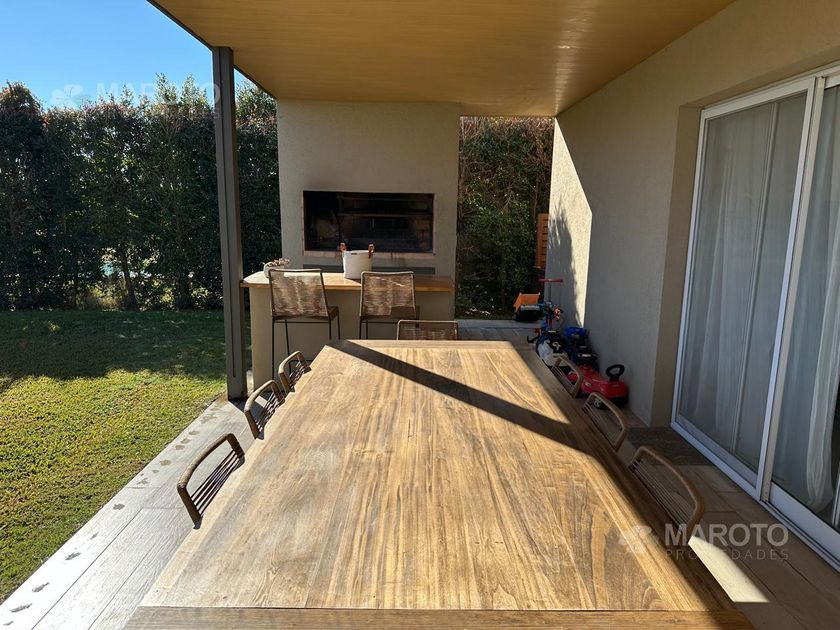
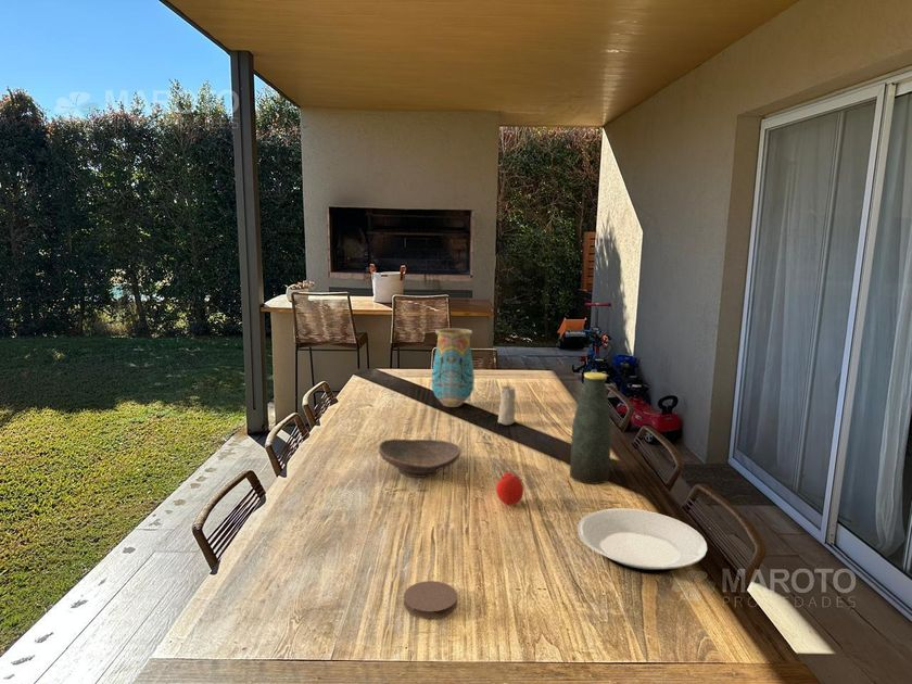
+ bottle [569,371,612,485]
+ candle [497,383,517,426]
+ vase [431,327,476,408]
+ plate [577,507,708,574]
+ coaster [403,580,458,620]
+ decorative bowl [378,438,463,479]
+ fruit [495,471,524,507]
